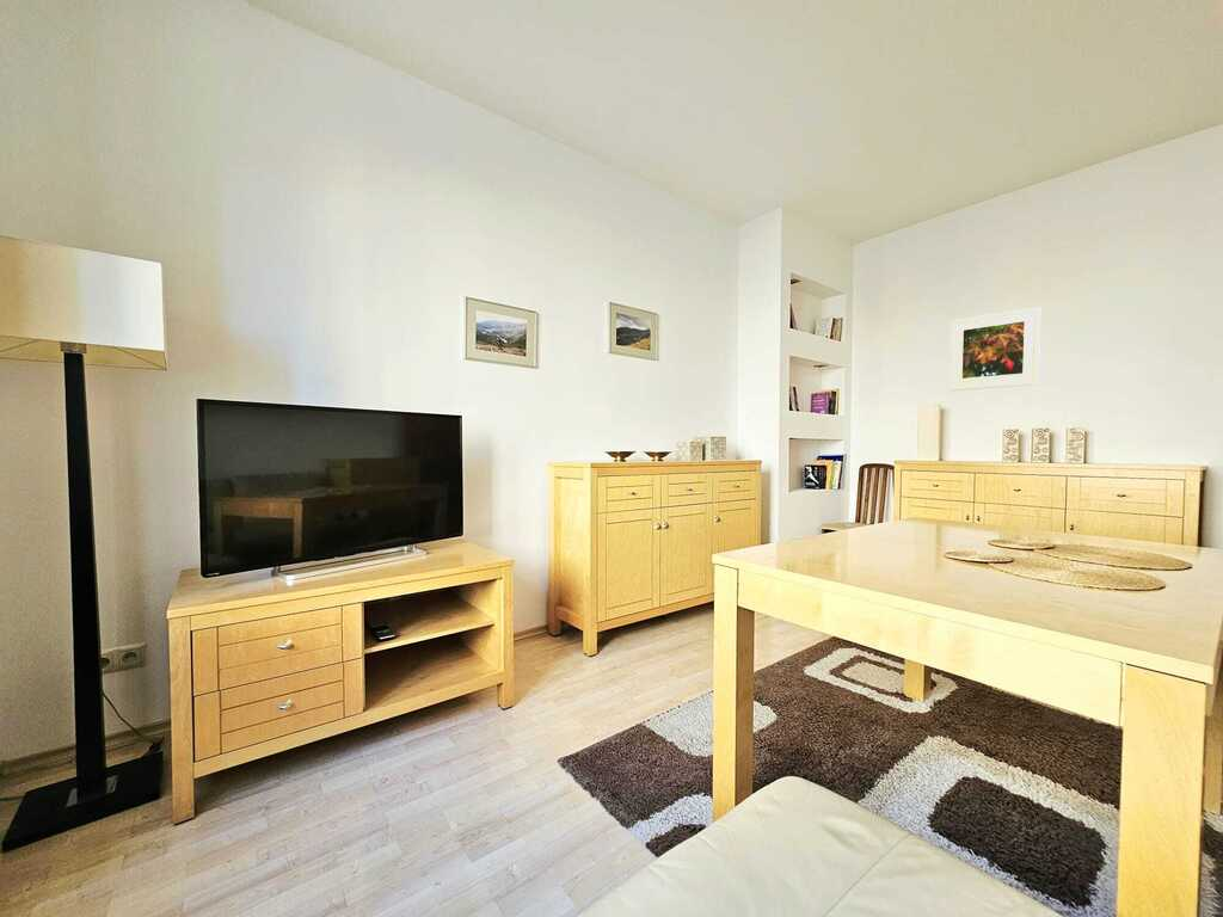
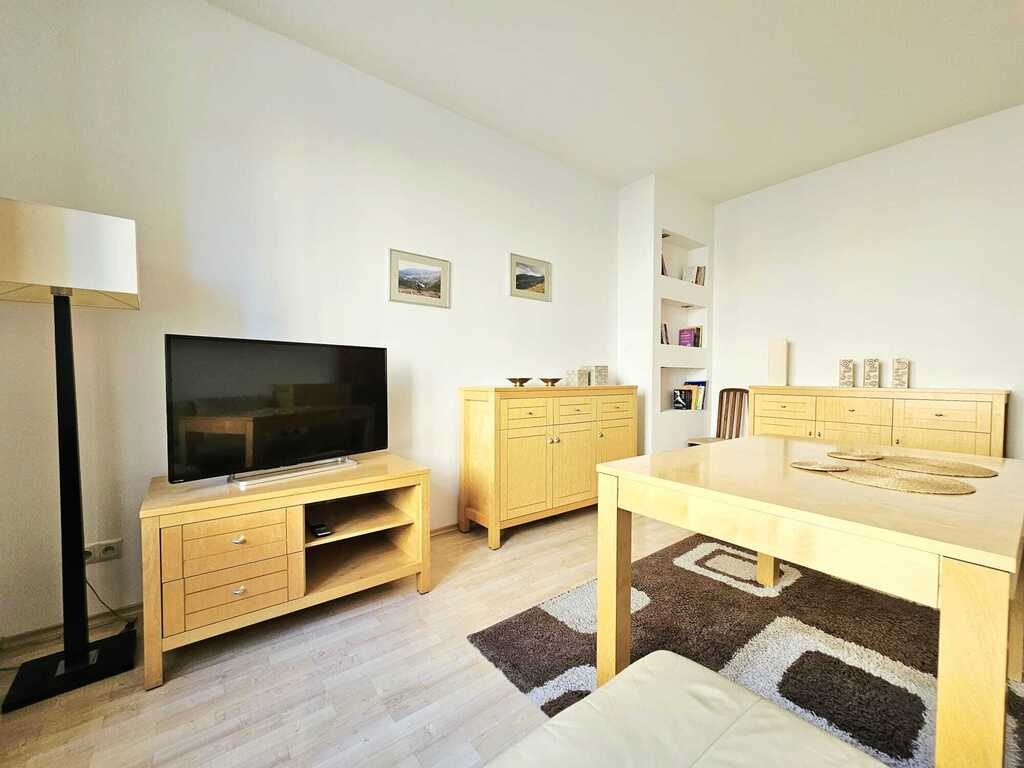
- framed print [948,306,1043,392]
